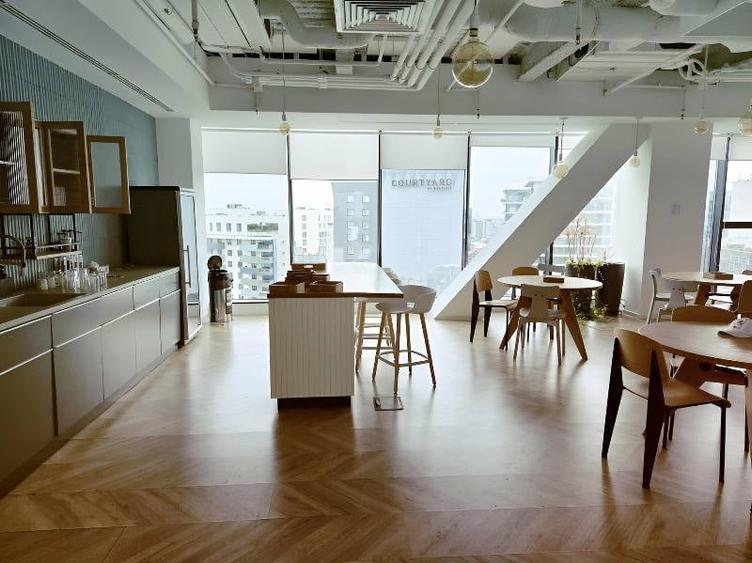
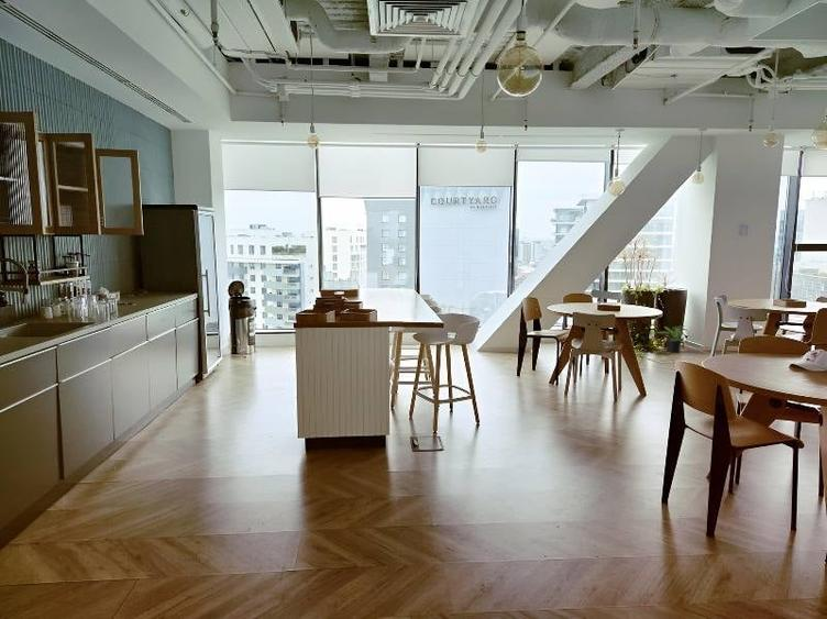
+ potted plant [657,324,686,353]
